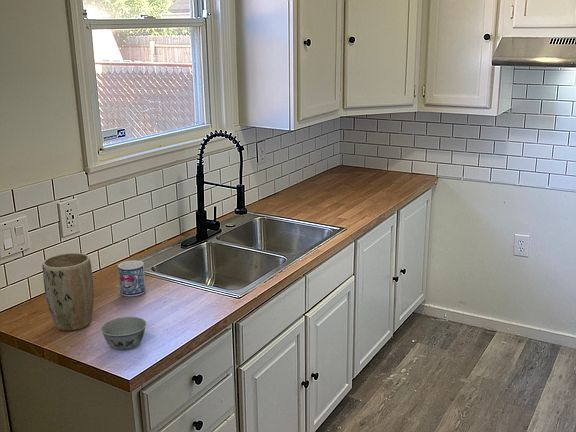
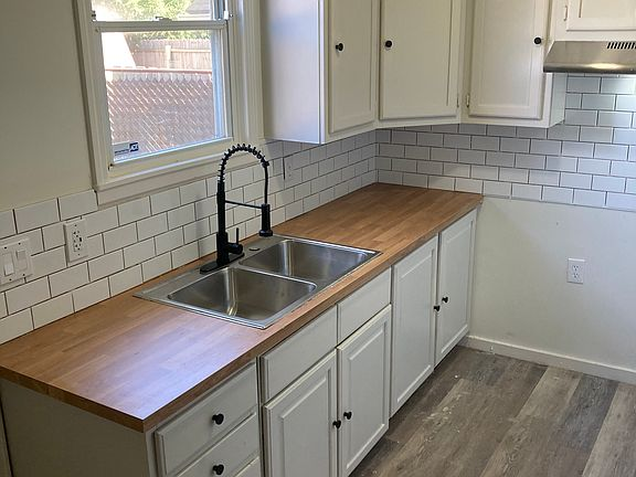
- plant pot [41,252,95,332]
- bowl [100,316,148,351]
- mug [117,260,146,297]
